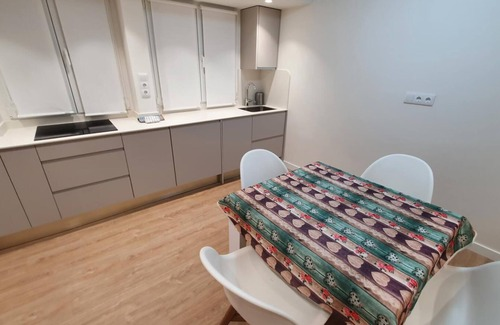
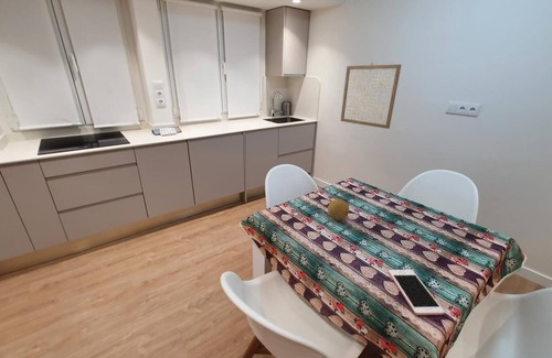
+ fruit [327,198,350,221]
+ wall art [340,62,402,130]
+ cell phone [388,269,446,316]
